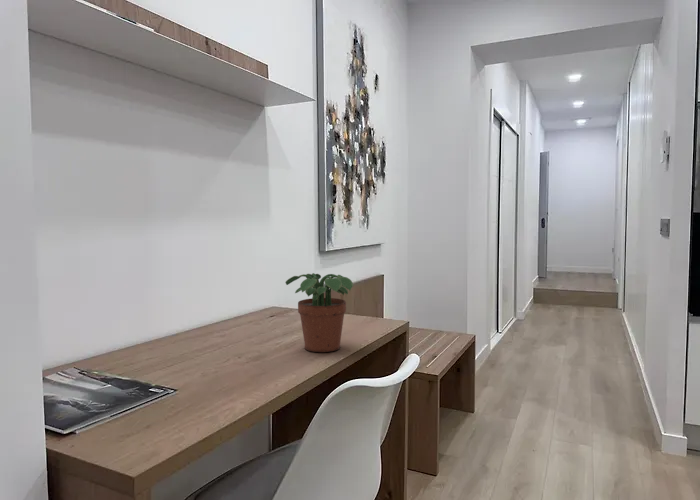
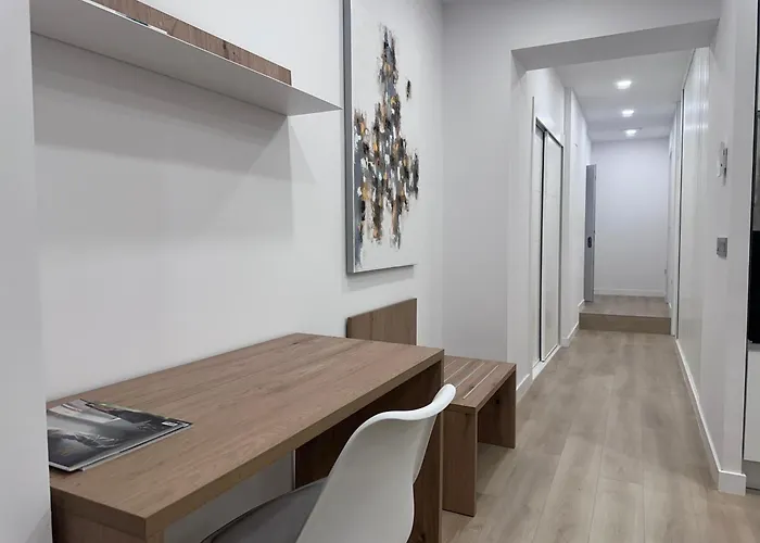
- potted plant [285,272,355,353]
